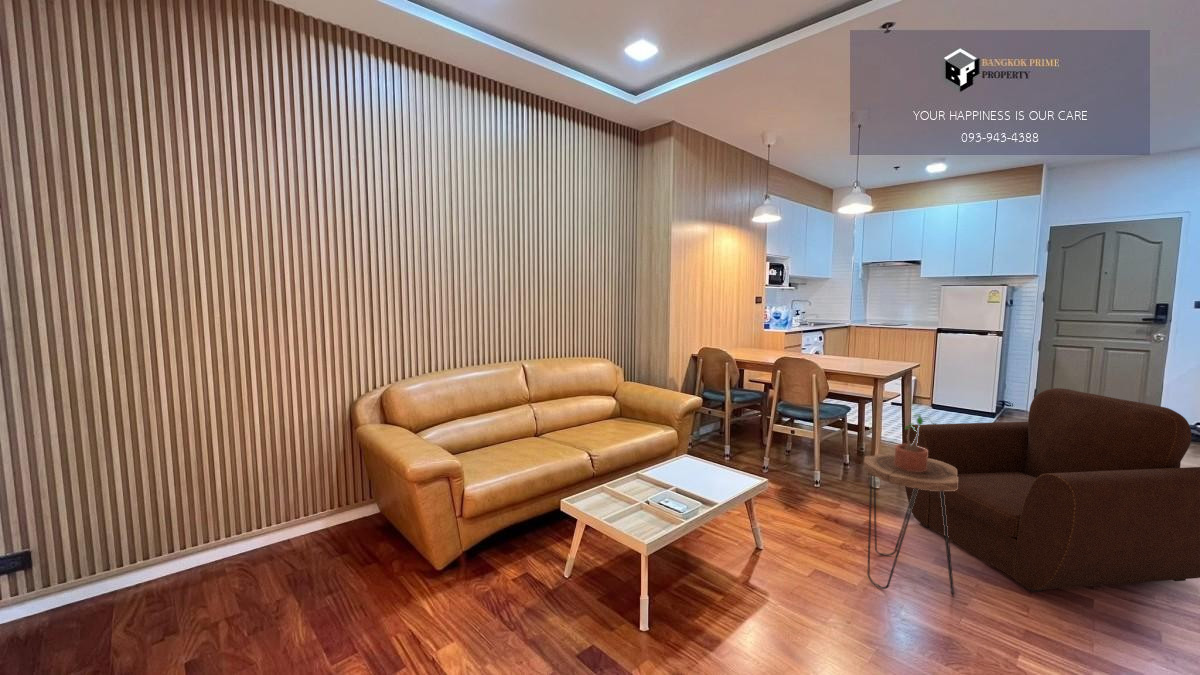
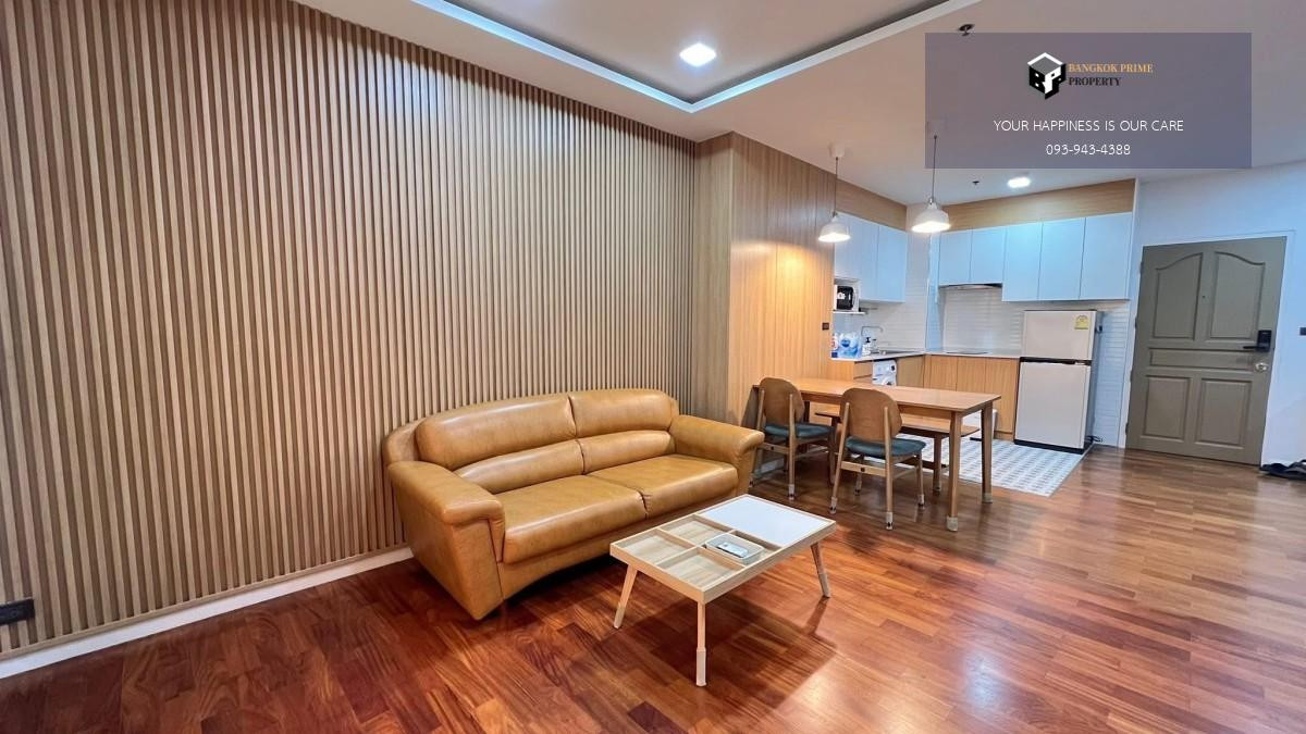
- armchair [902,387,1200,593]
- potted plant [894,414,934,472]
- side table [862,453,958,595]
